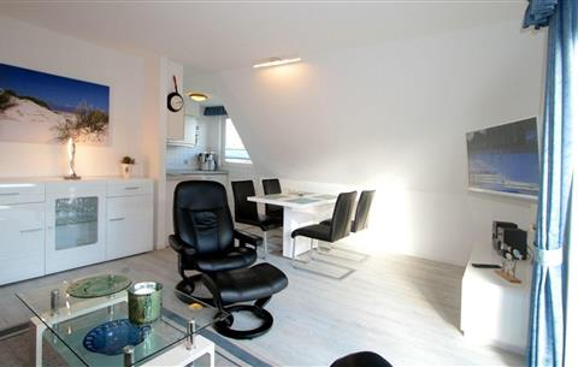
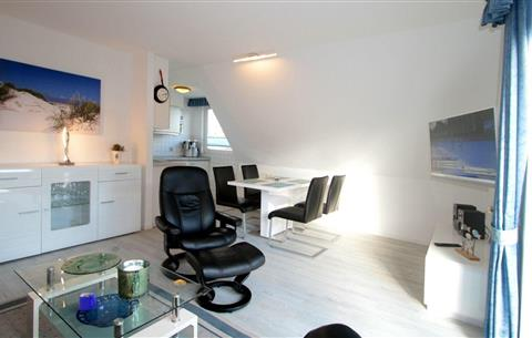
+ mug [78,290,98,311]
